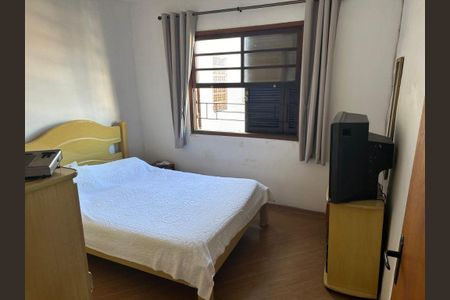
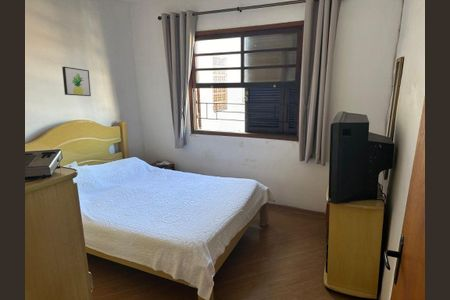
+ wall art [61,66,92,97]
